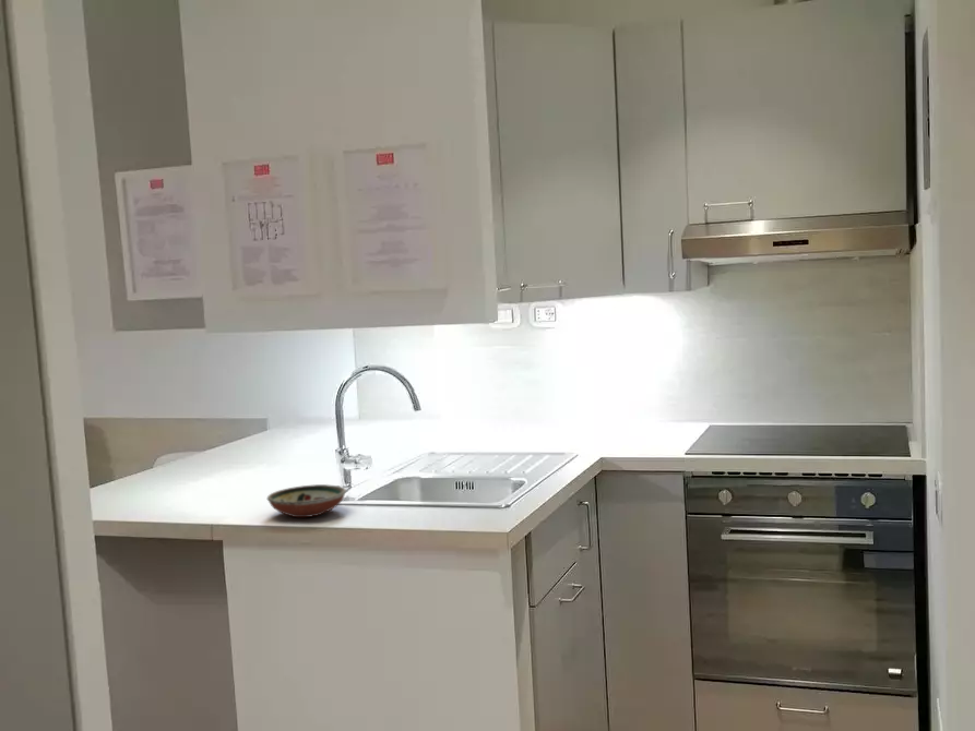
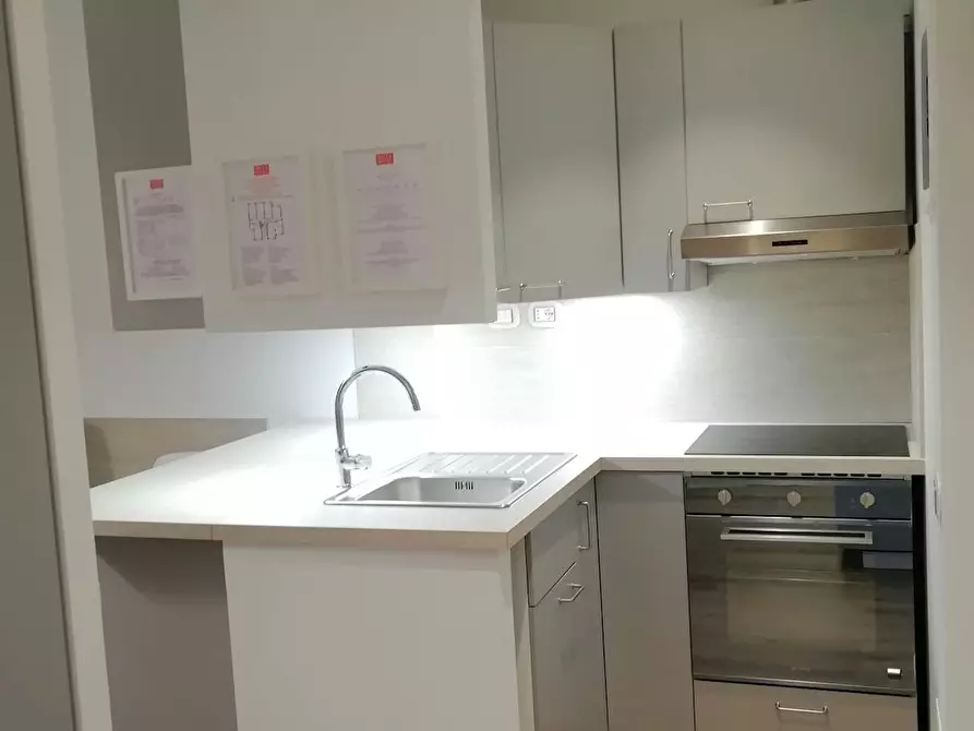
- decorative bowl [266,483,347,518]
